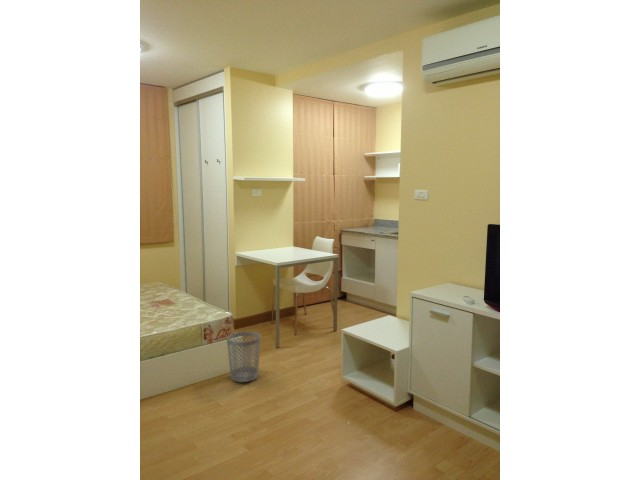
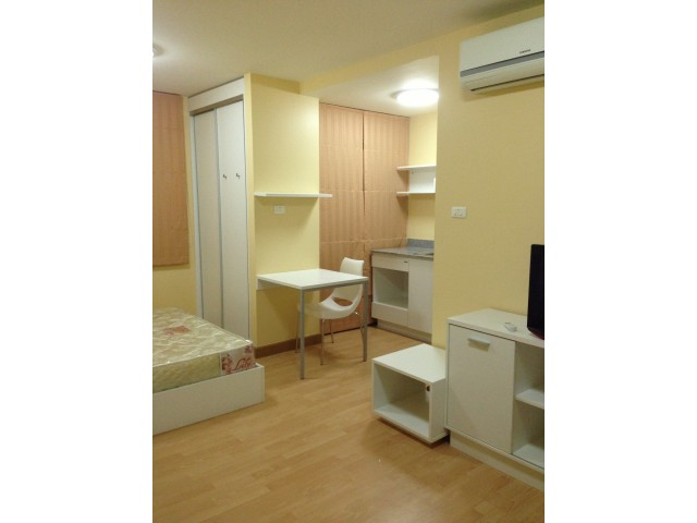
- wastebasket [226,331,262,383]
